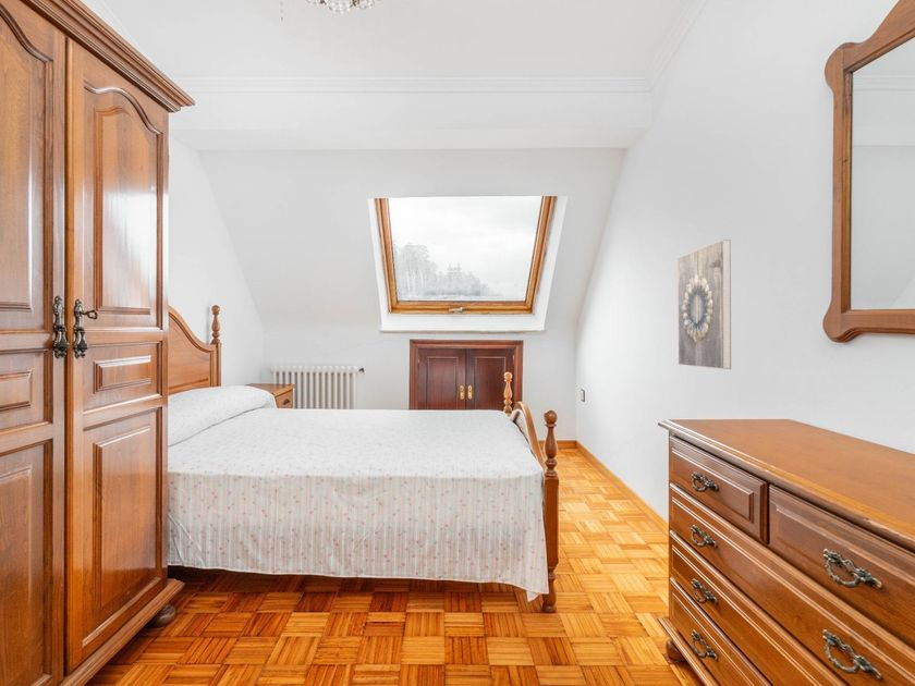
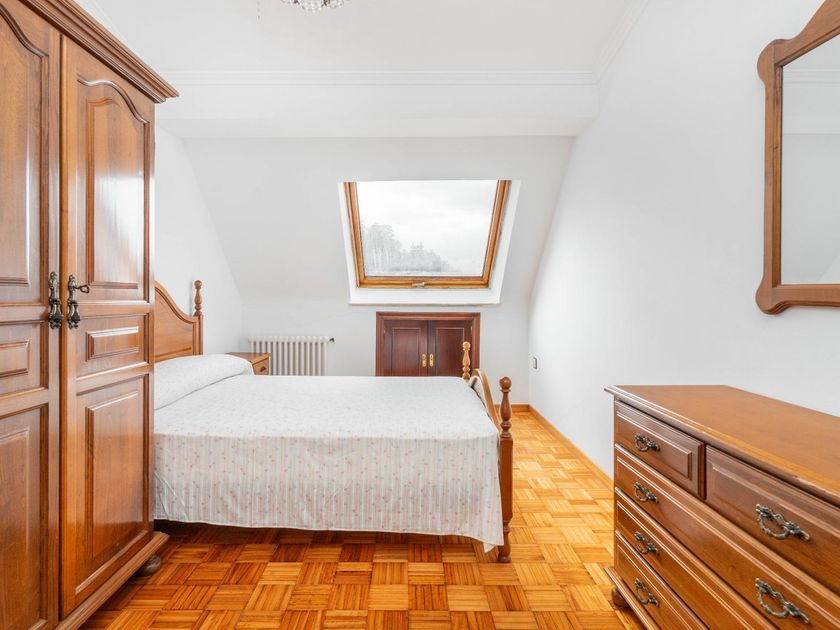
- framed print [676,238,732,370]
